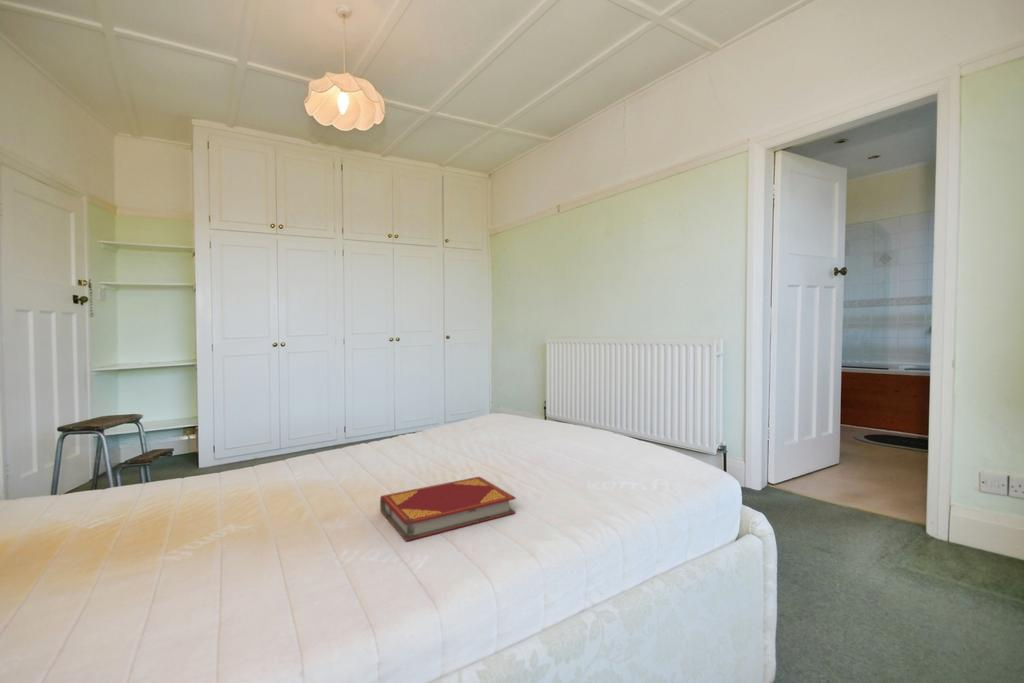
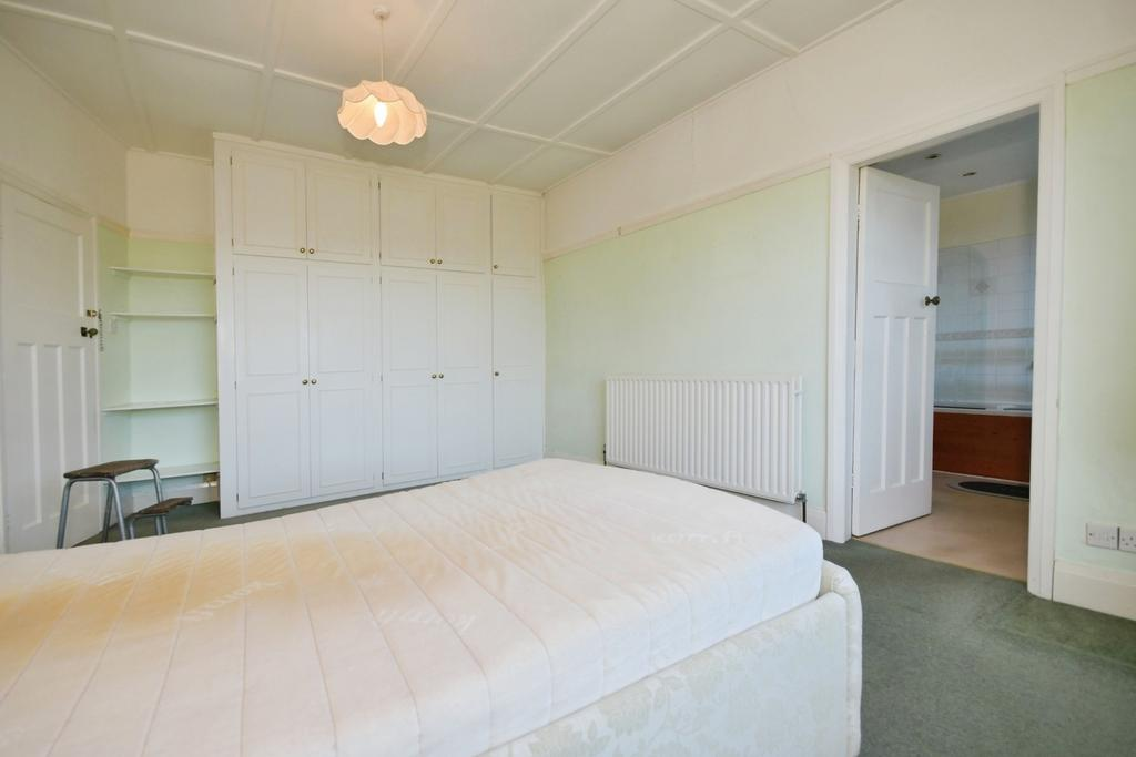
- hardback book [379,476,517,542]
